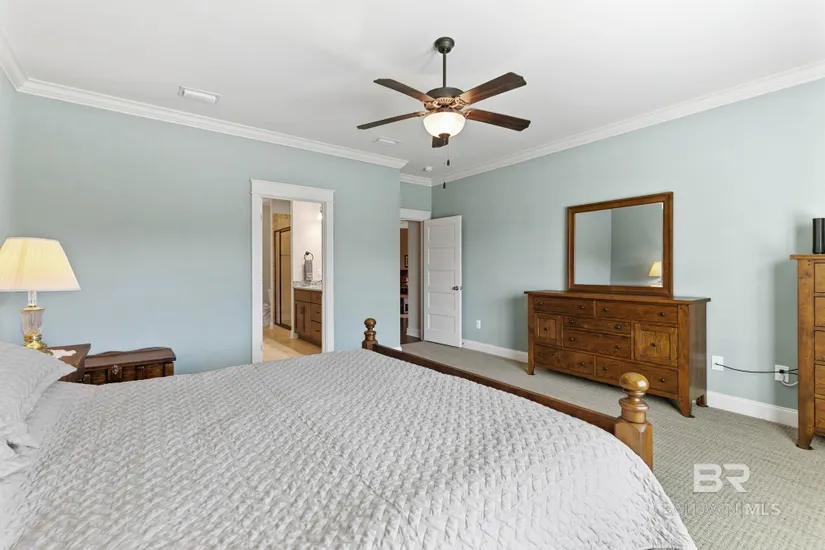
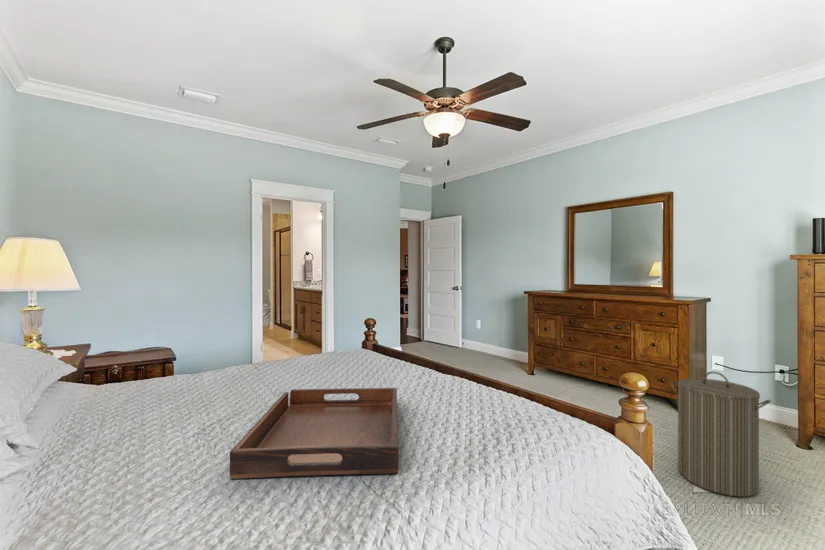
+ serving tray [229,387,399,480]
+ laundry hamper [670,371,772,498]
